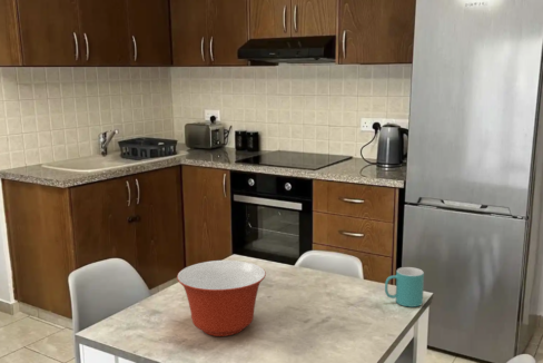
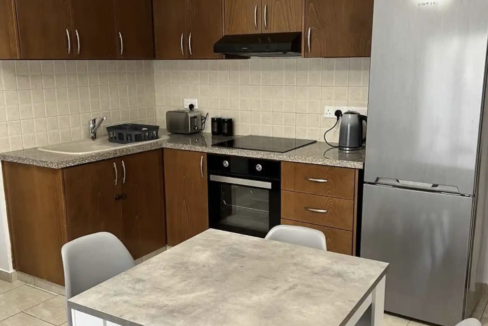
- mug [384,266,425,308]
- mixing bowl [176,259,267,337]
